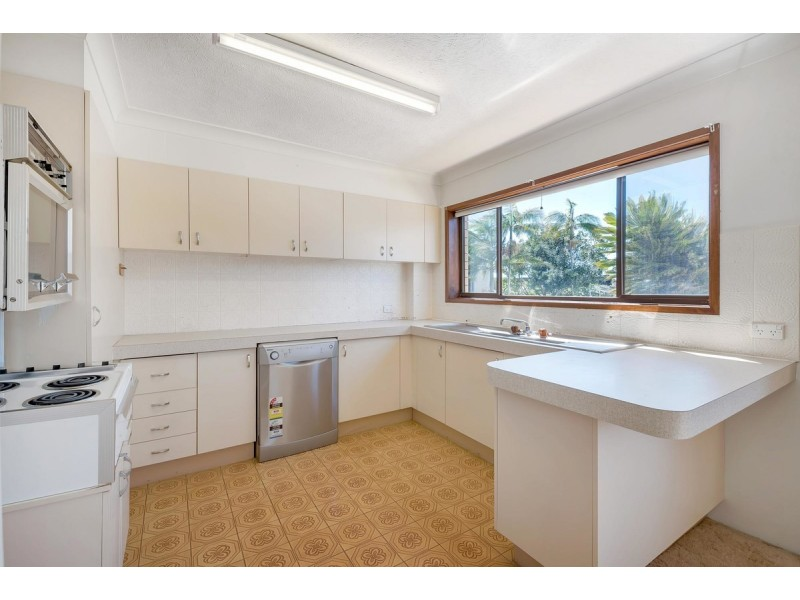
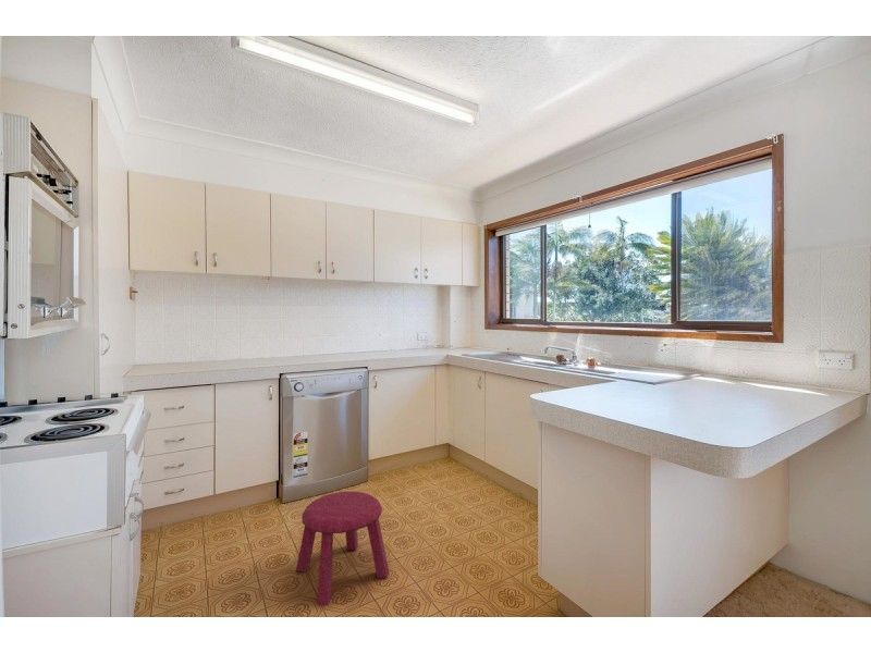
+ stool [295,491,390,606]
